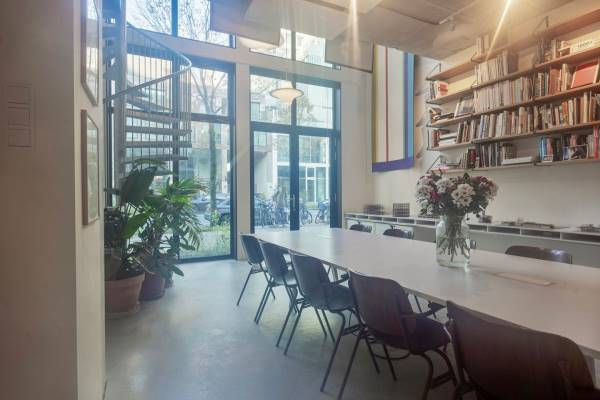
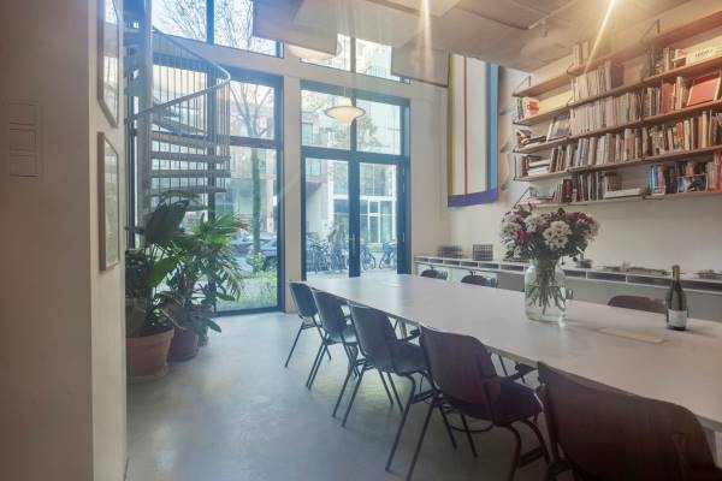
+ wine bottle [663,263,688,332]
